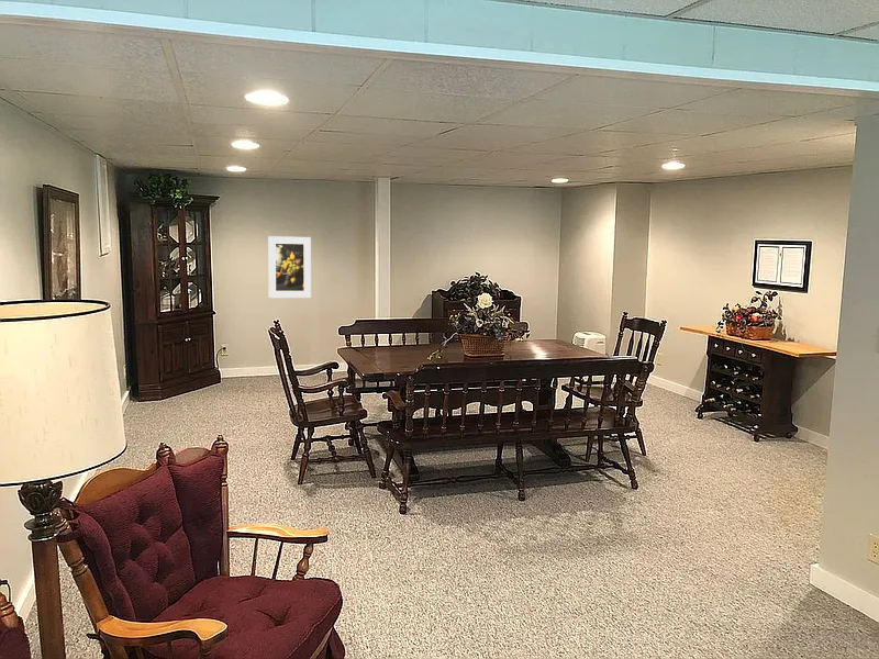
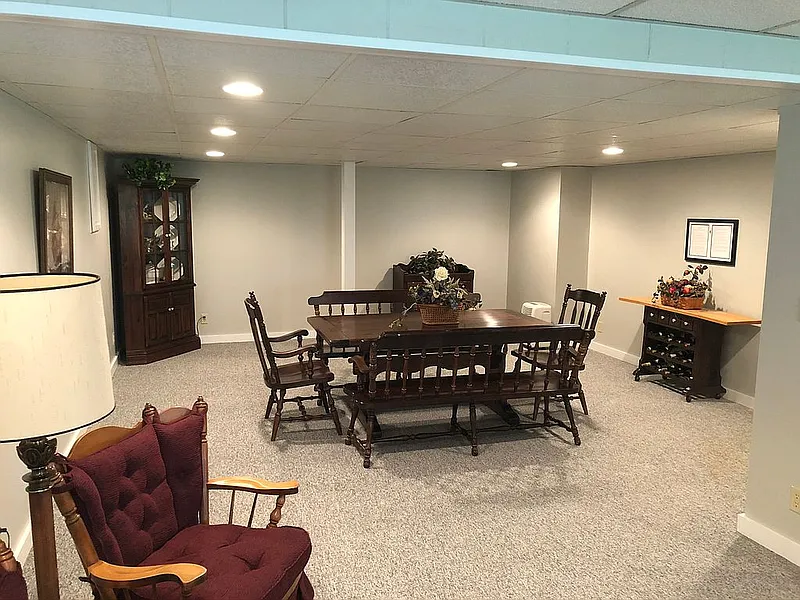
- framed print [267,235,312,299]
